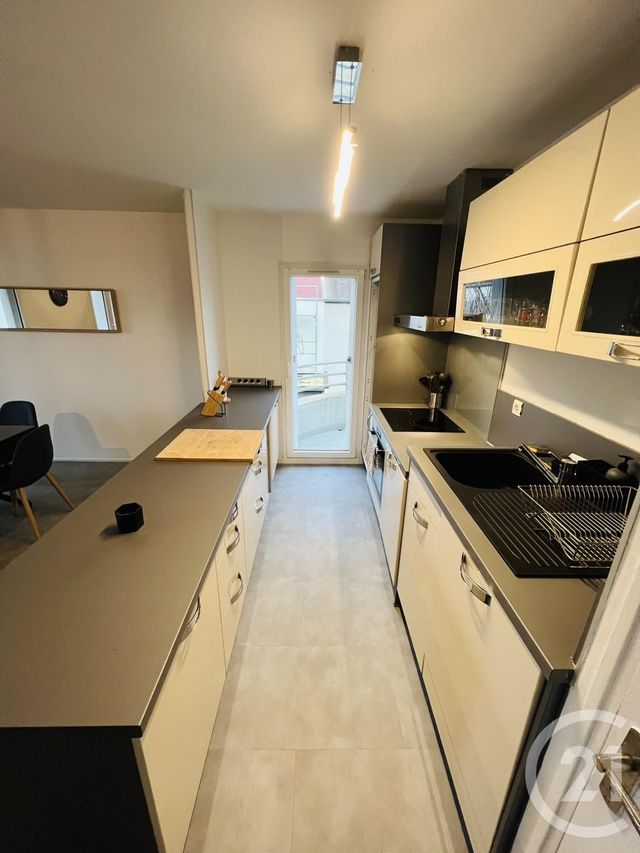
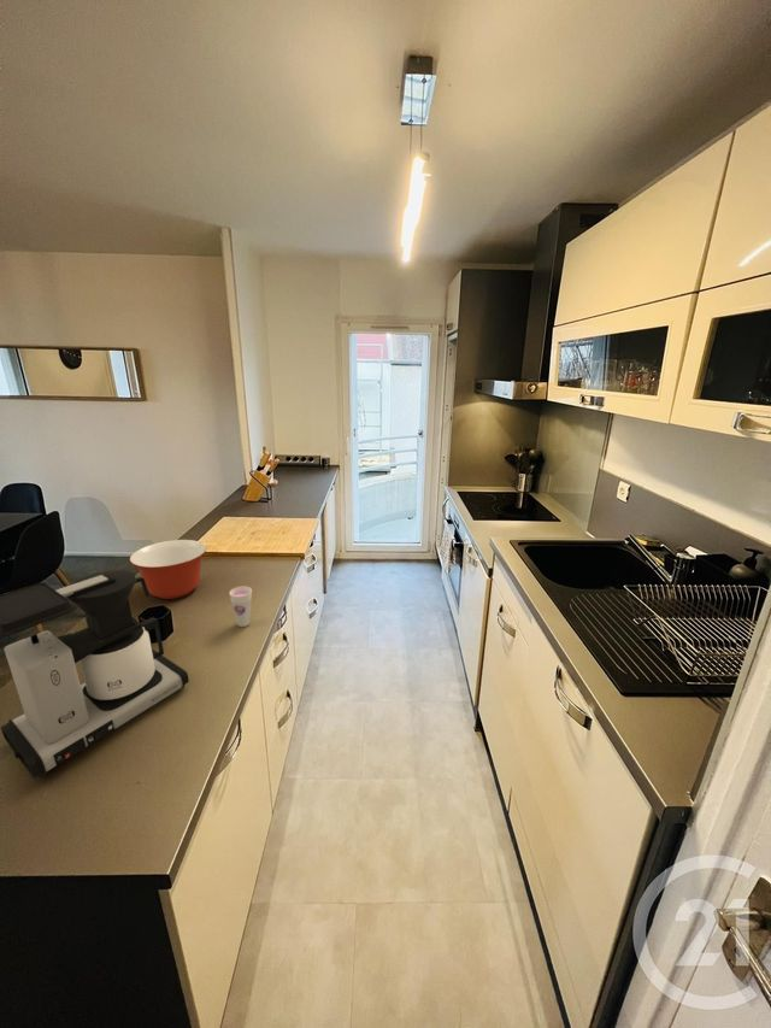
+ coffee maker [0,569,190,780]
+ cup [228,586,253,628]
+ mixing bowl [129,539,207,600]
